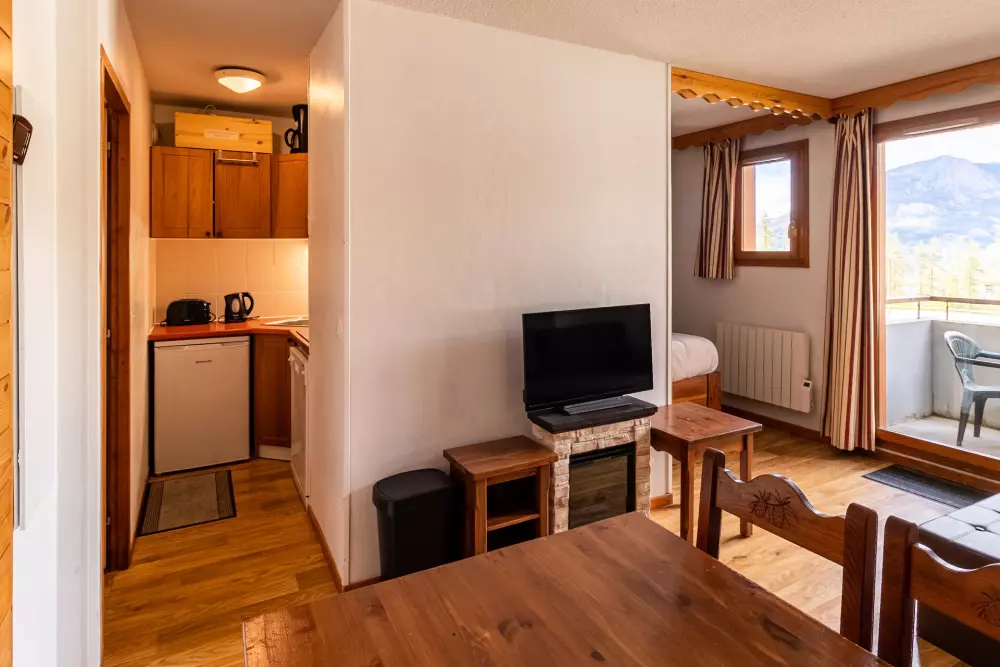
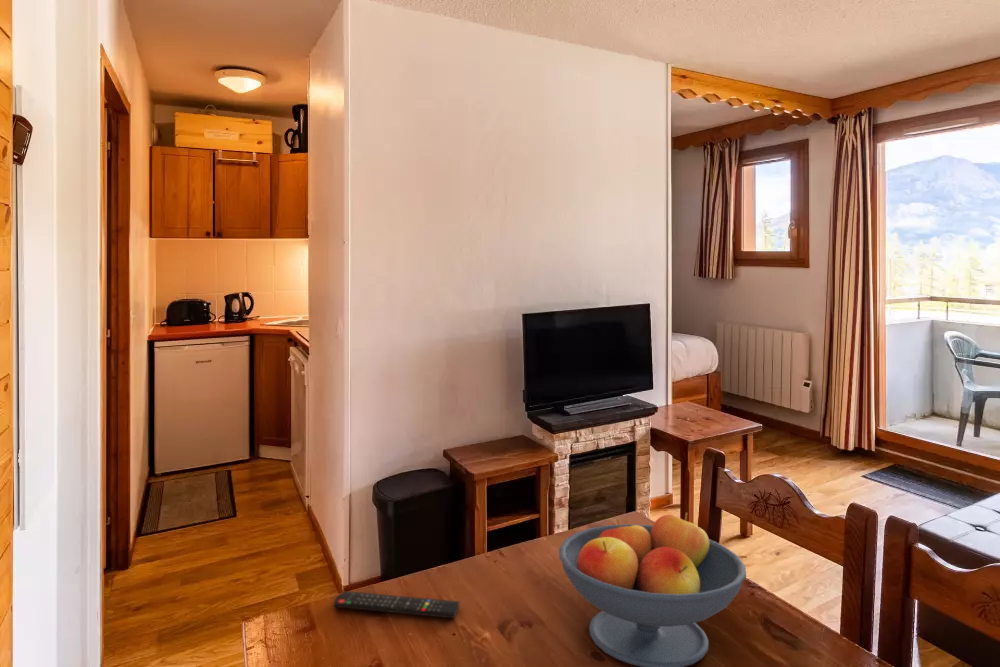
+ fruit bowl [558,512,747,667]
+ remote control [333,590,460,619]
